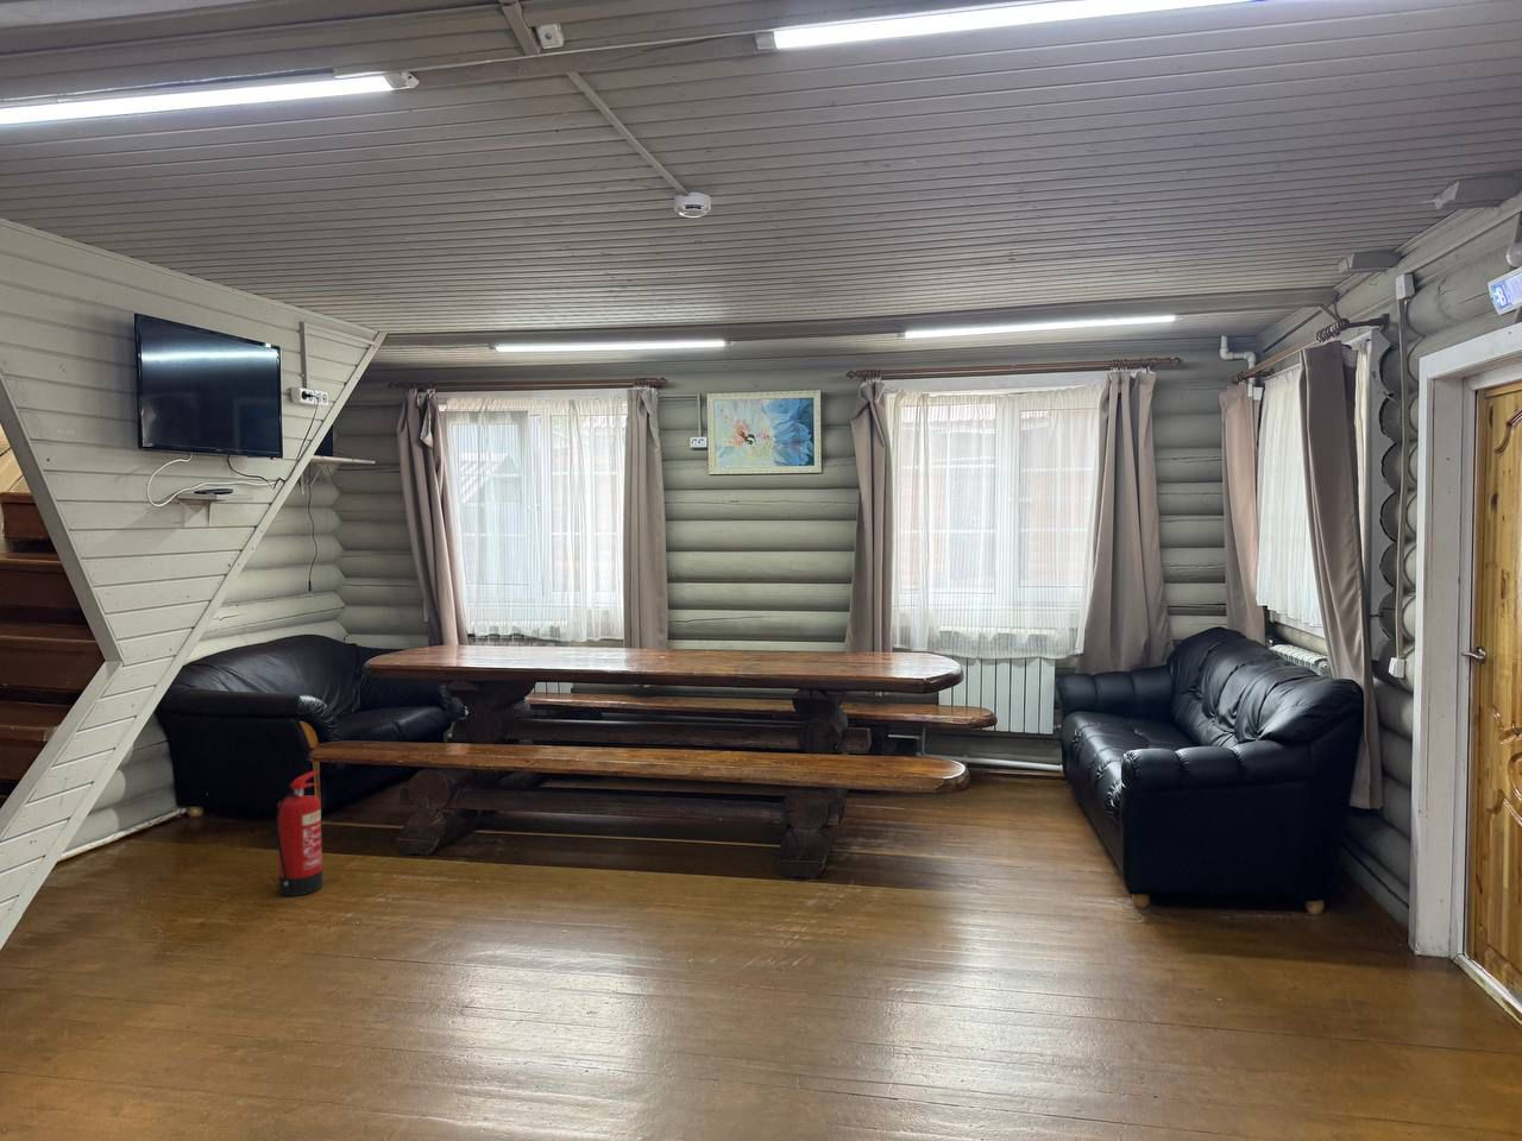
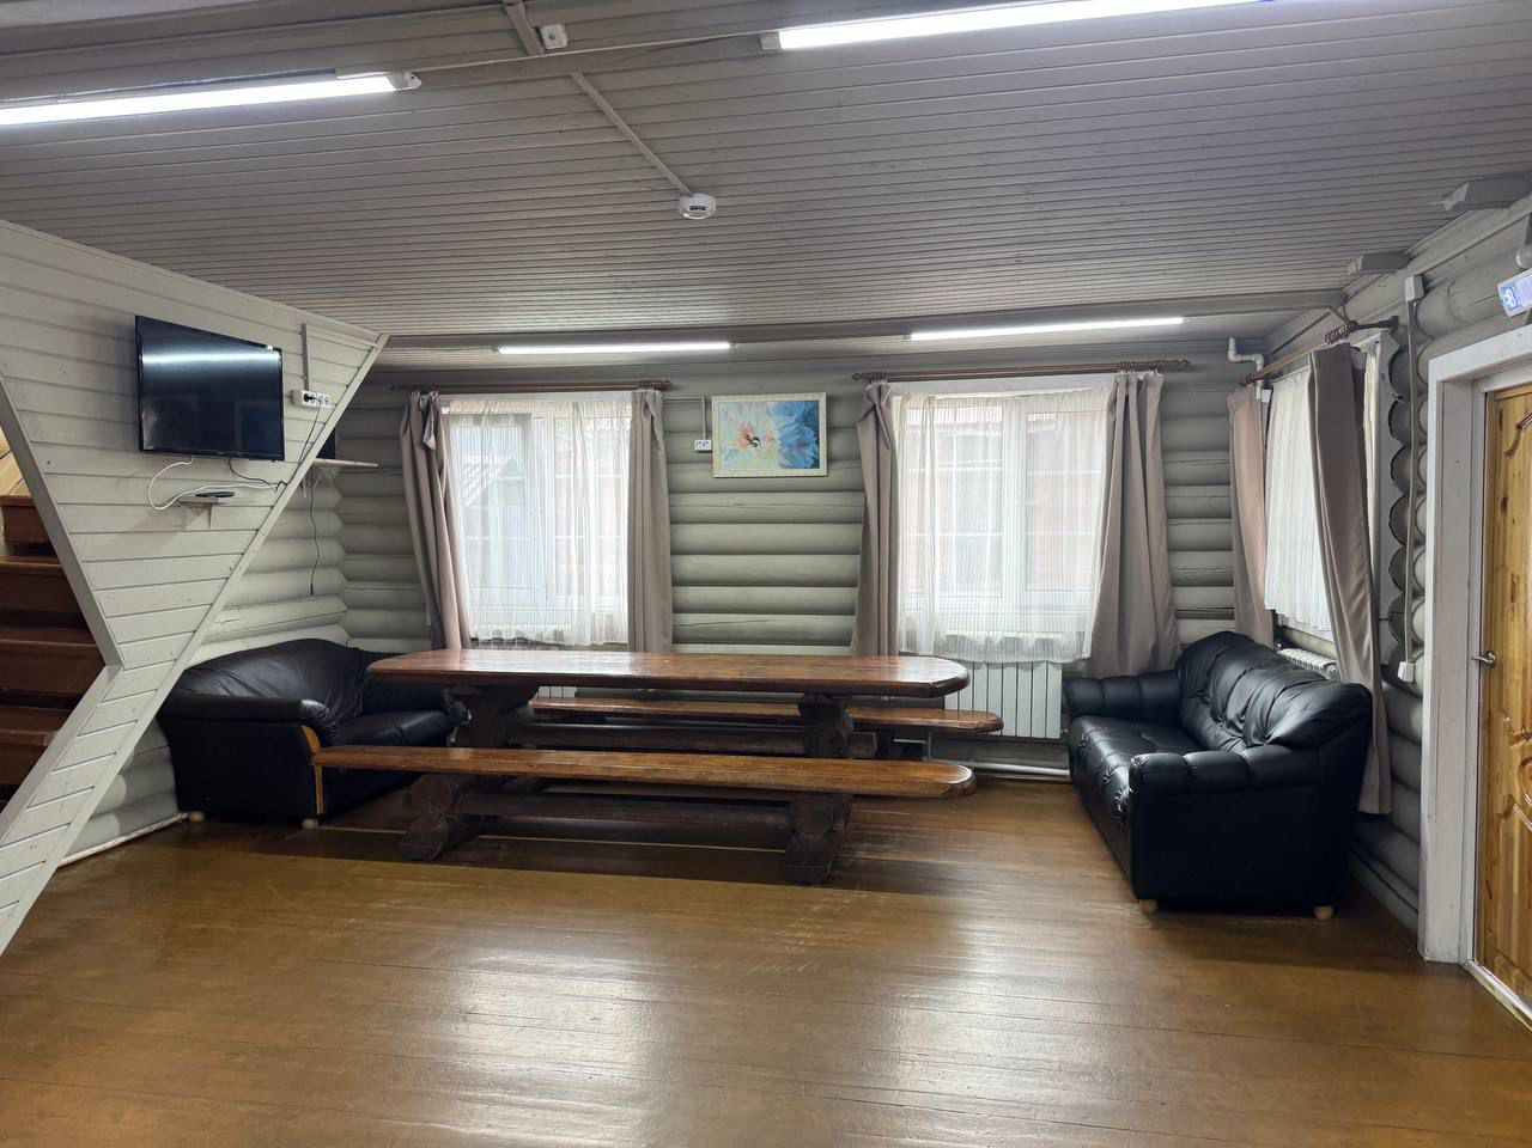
- fire extinguisher [274,771,325,898]
